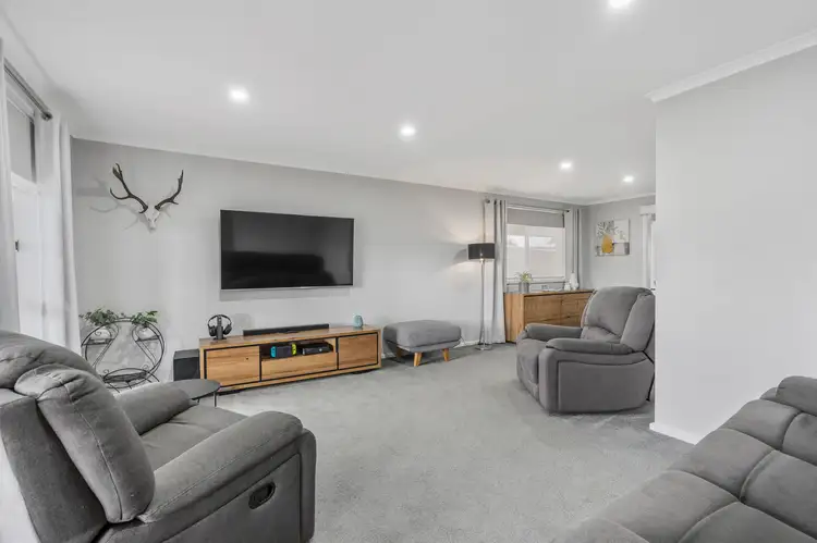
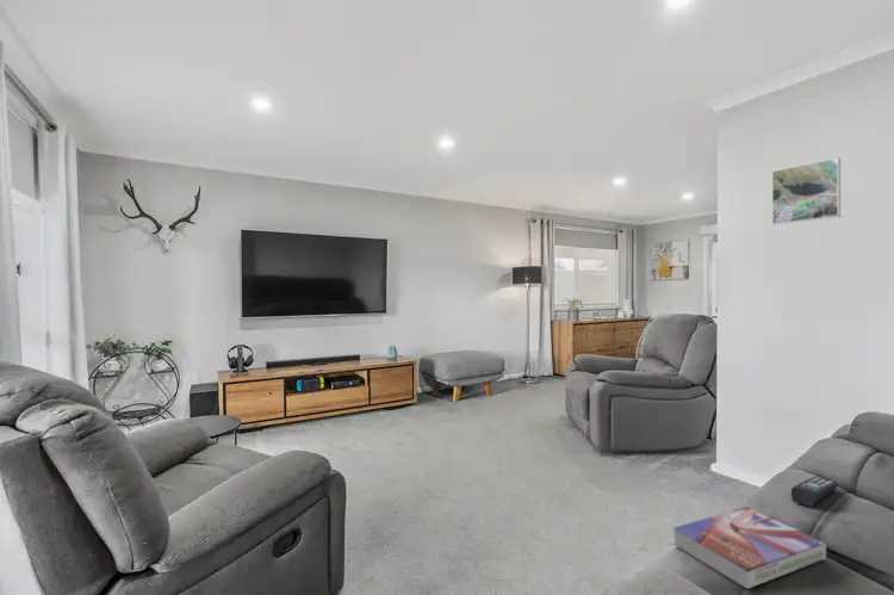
+ textbook [671,506,827,590]
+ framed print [771,156,842,225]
+ remote control [790,476,839,508]
